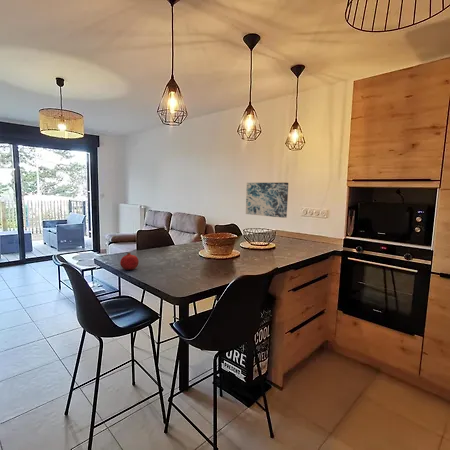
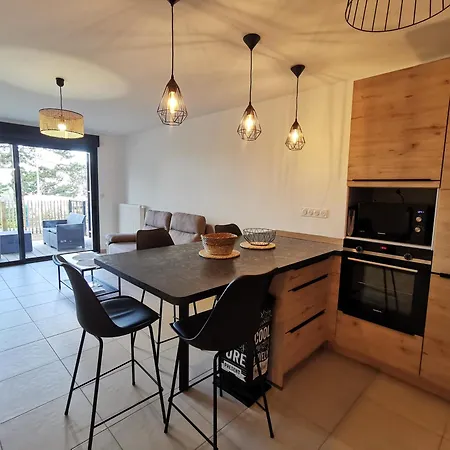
- fruit [119,252,140,271]
- wall art [245,182,289,219]
